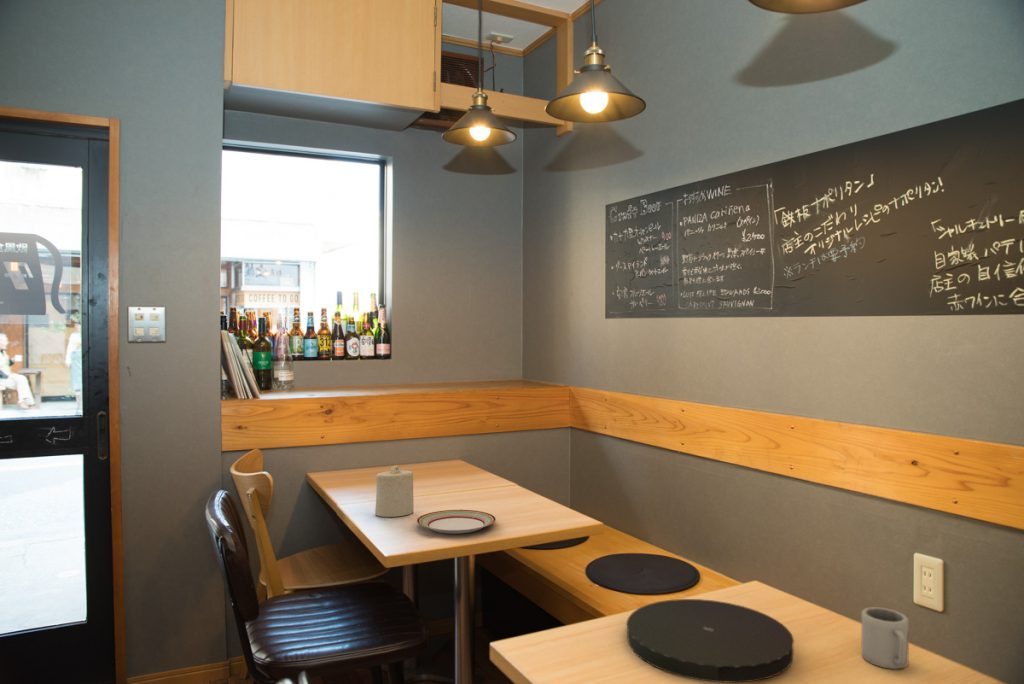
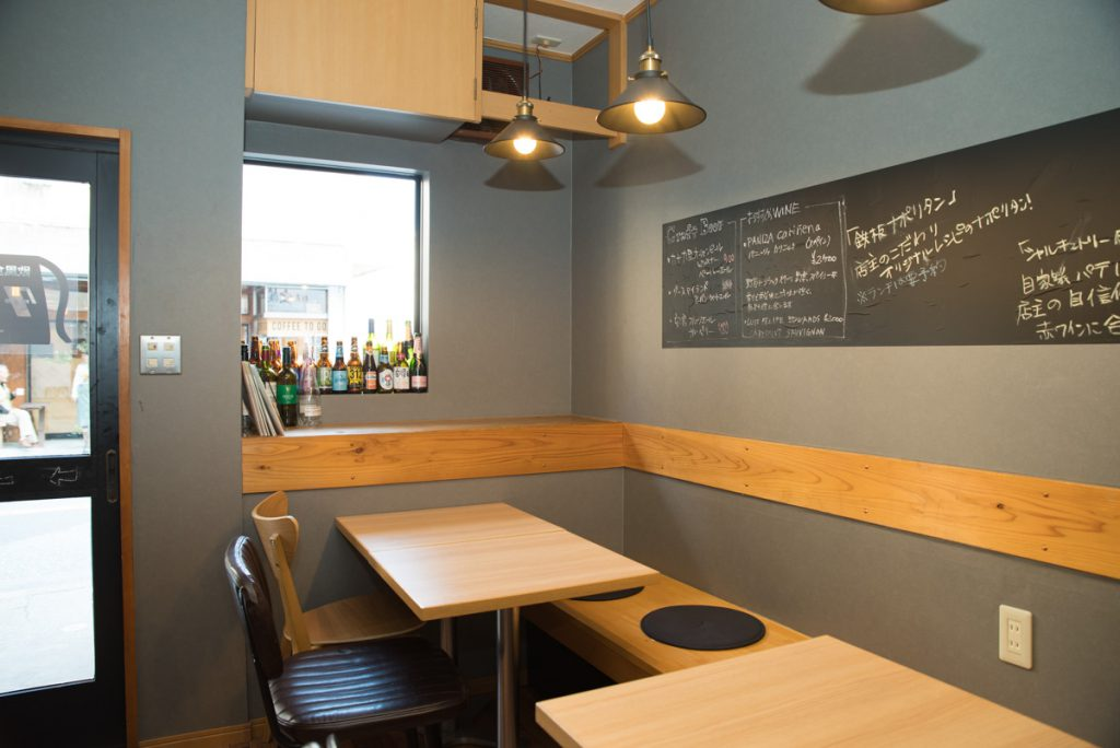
- candle [374,464,414,518]
- plate [416,509,497,535]
- cup [861,606,909,670]
- plate [626,598,795,684]
